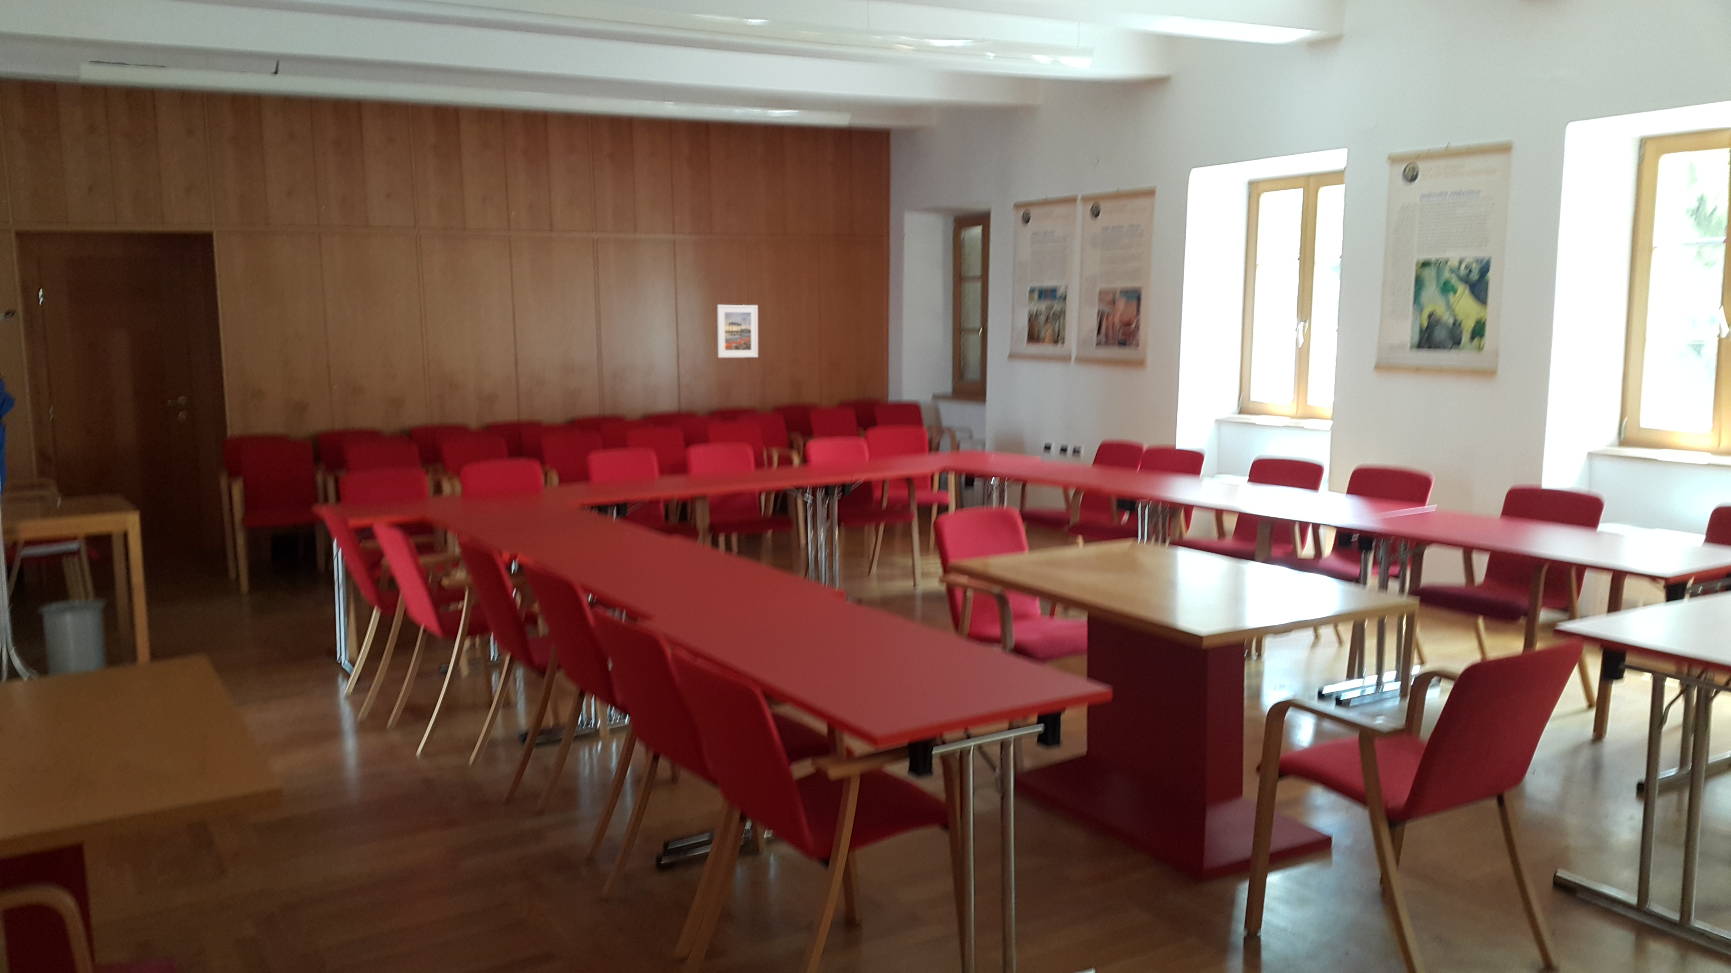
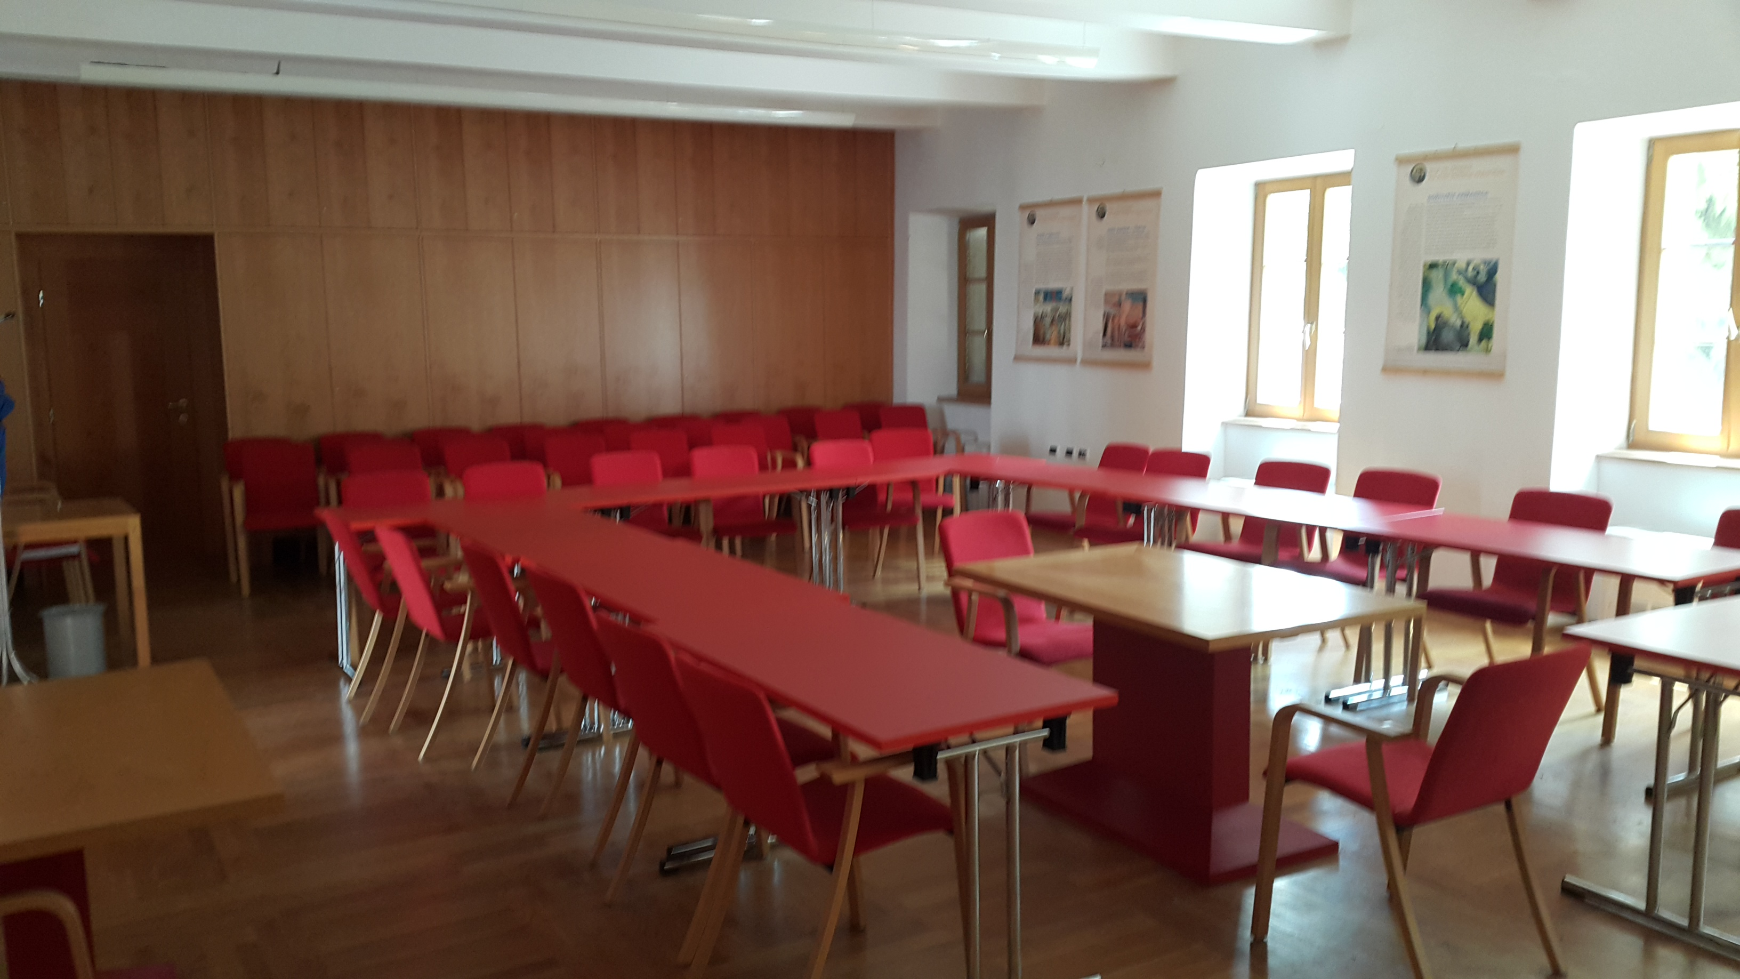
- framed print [717,304,759,359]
